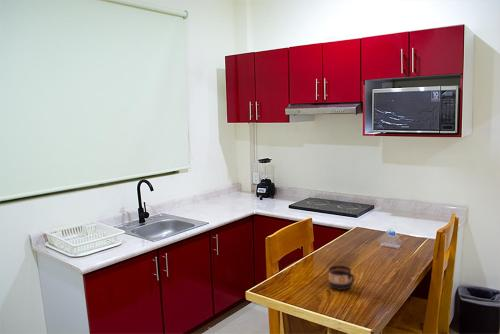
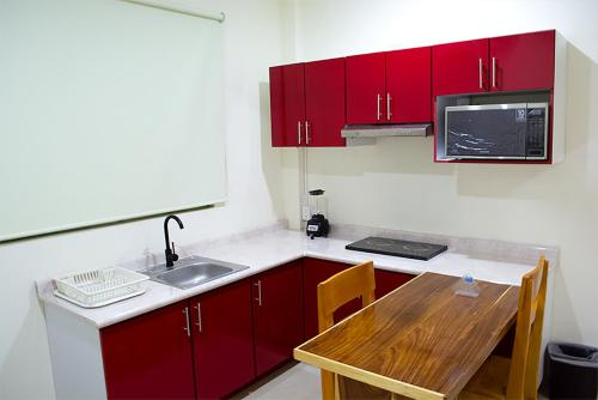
- cup [328,265,355,291]
